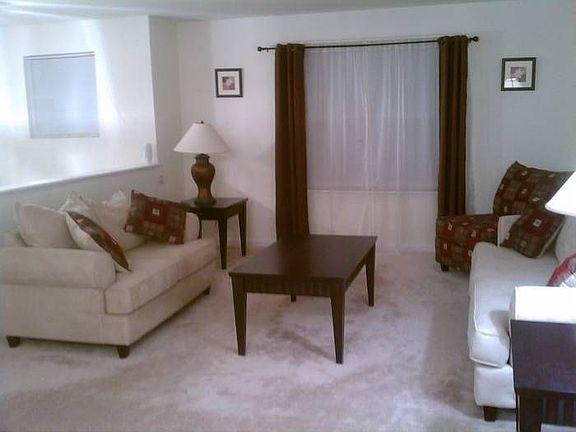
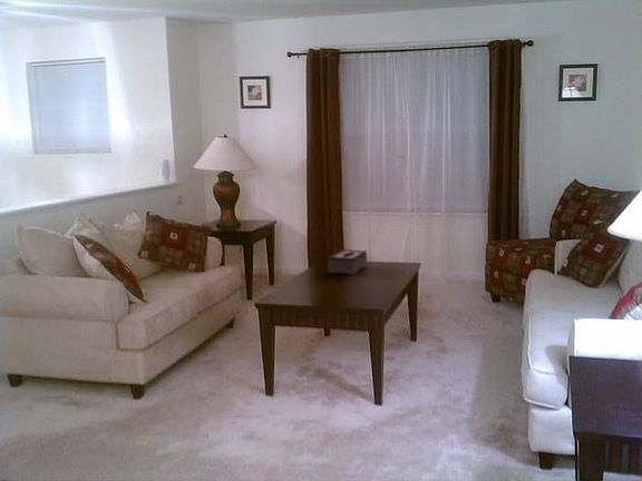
+ tissue box [328,248,368,276]
